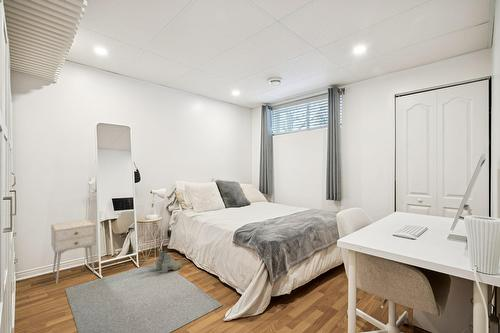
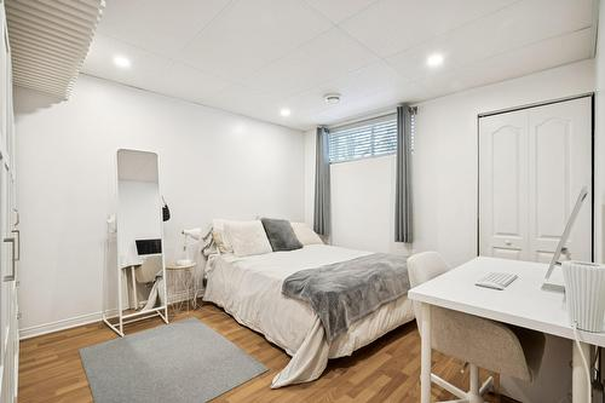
- nightstand [50,219,97,284]
- boots [155,249,182,274]
